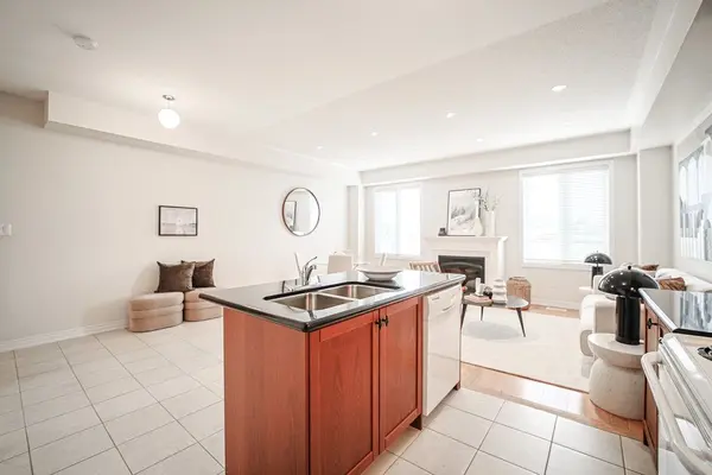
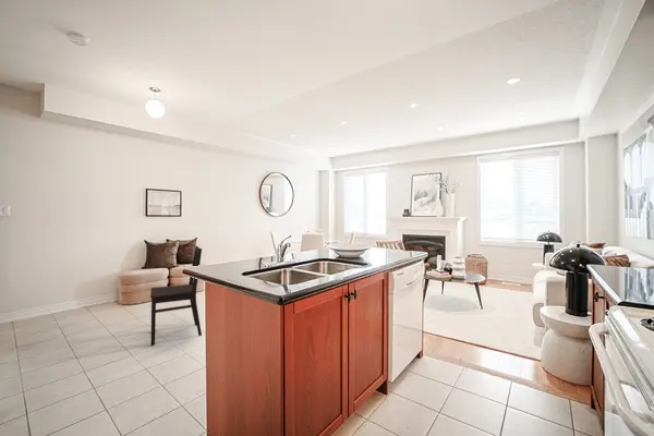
+ dining chair [149,245,203,347]
